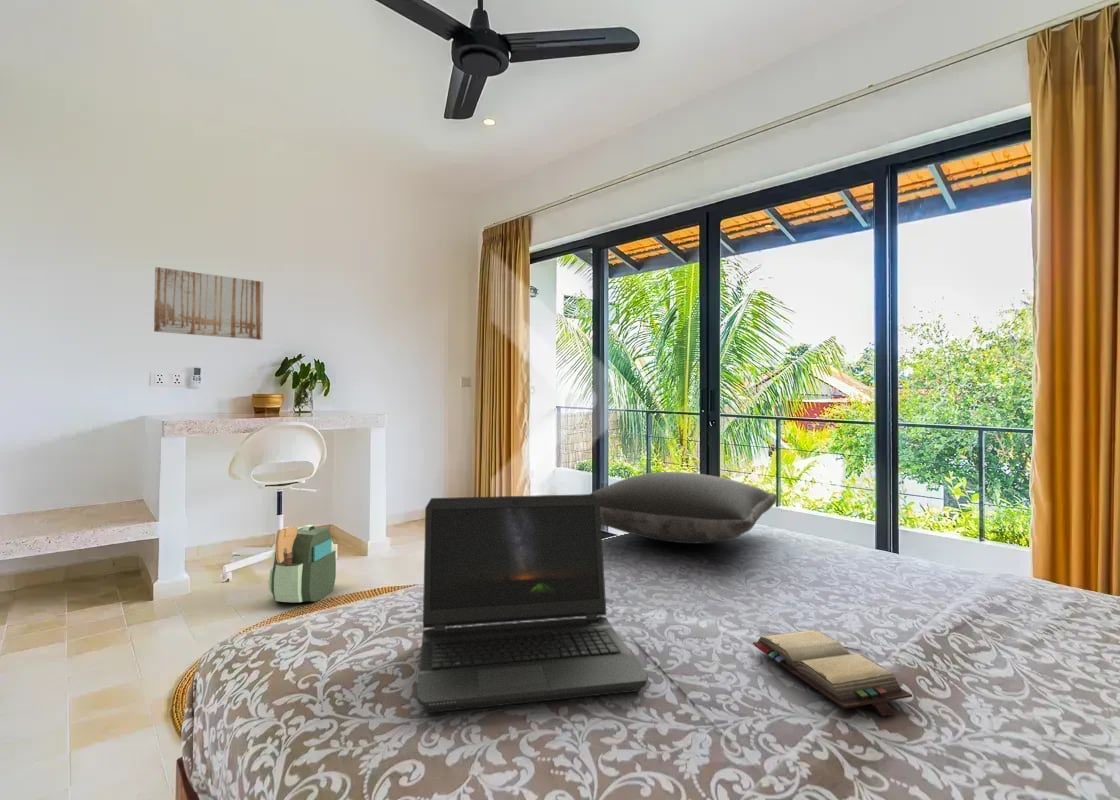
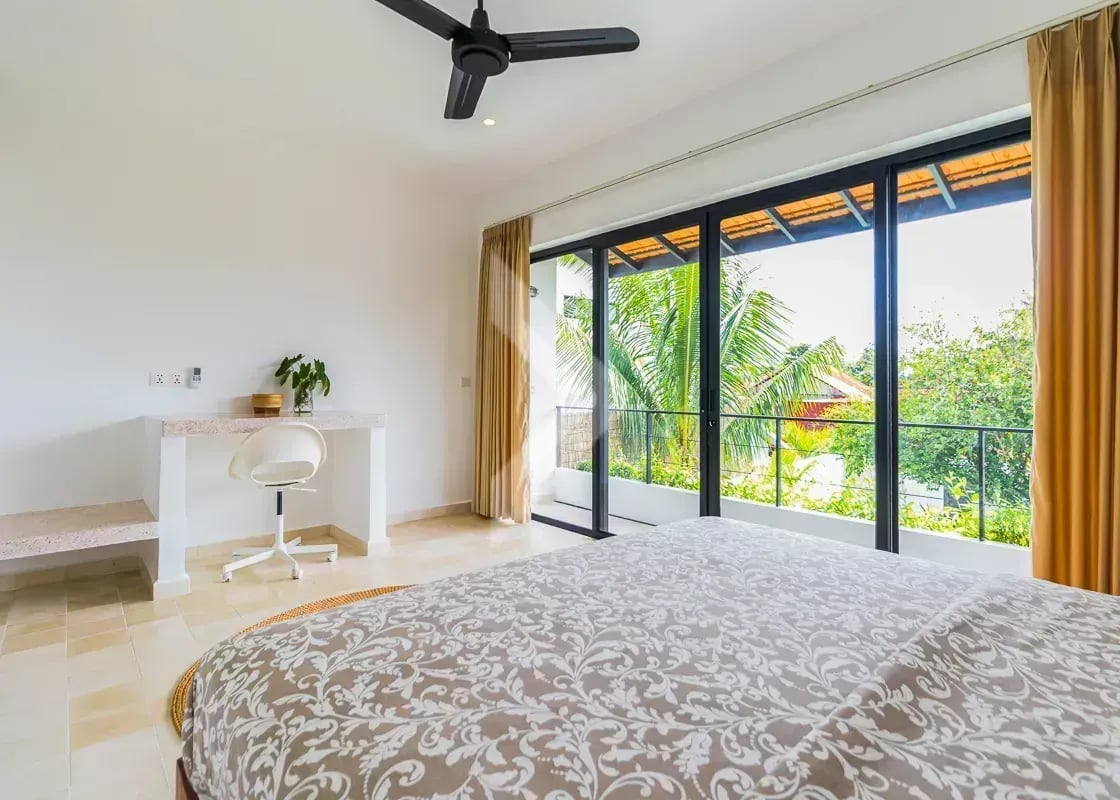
- wall art [153,266,264,341]
- pillow [590,471,778,544]
- backpack [268,524,337,603]
- hardback book [752,629,913,717]
- laptop computer [415,493,649,714]
